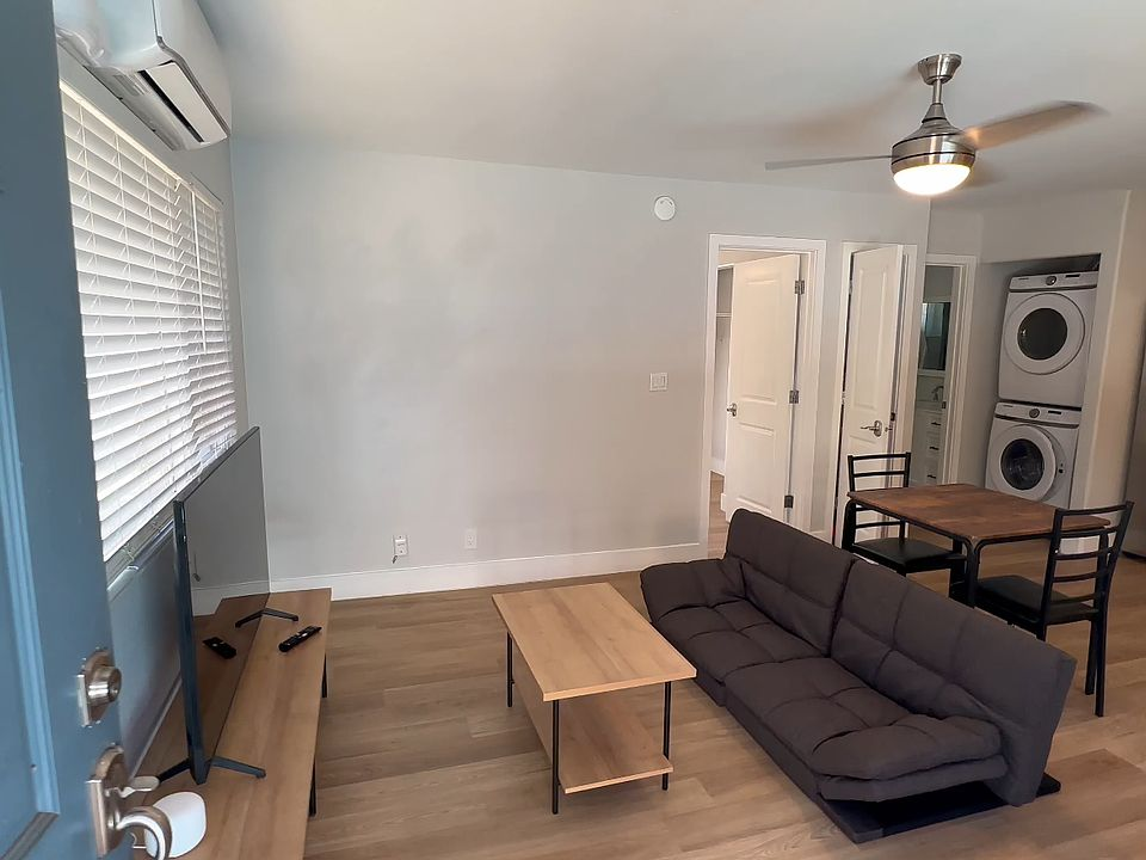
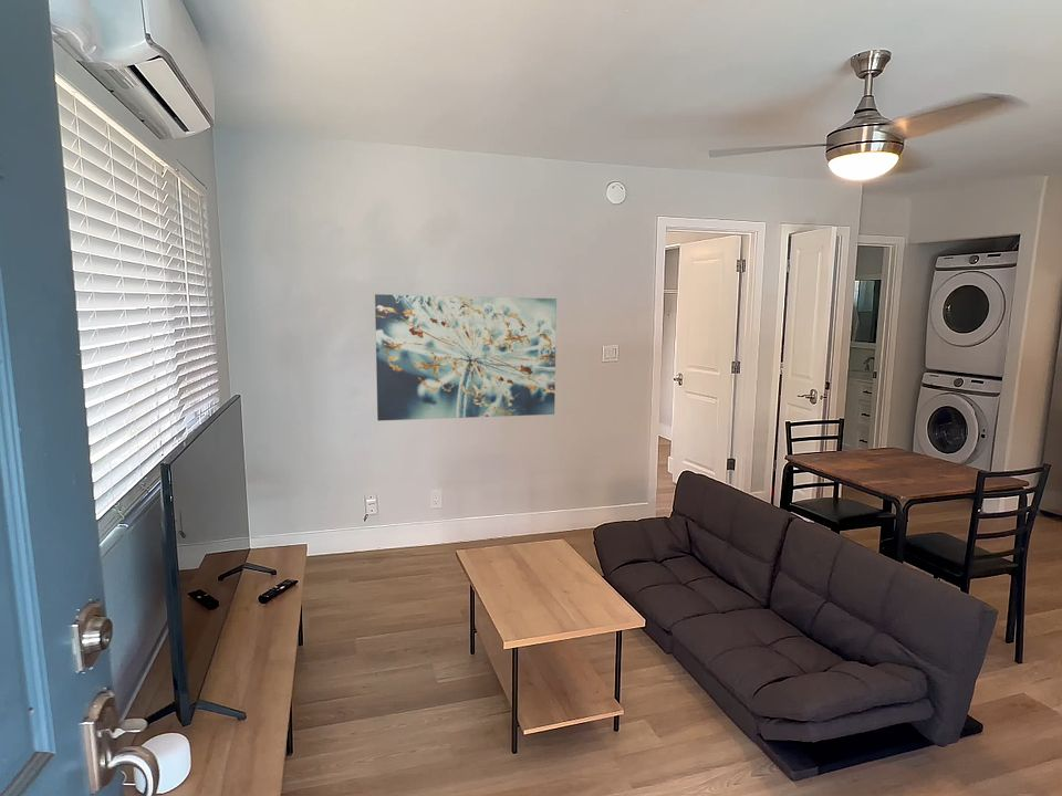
+ wall art [374,293,558,421]
